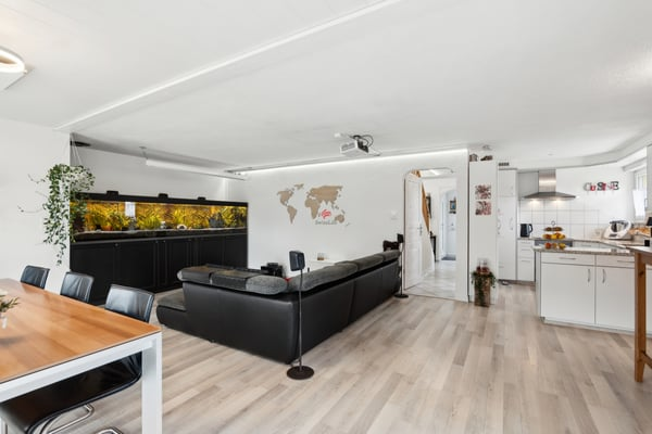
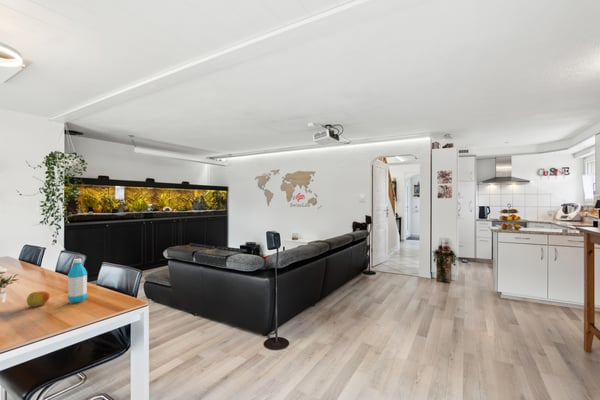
+ apple [26,290,51,308]
+ water bottle [67,258,88,304]
